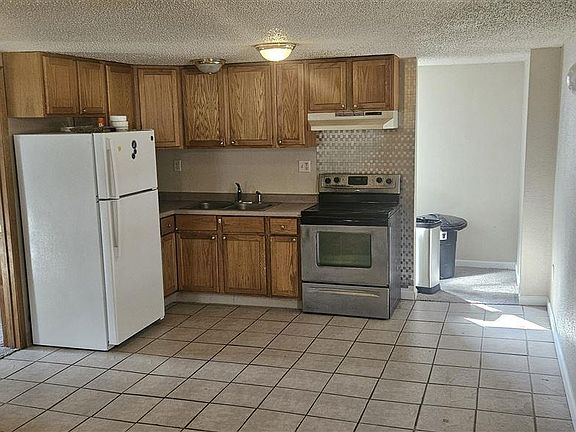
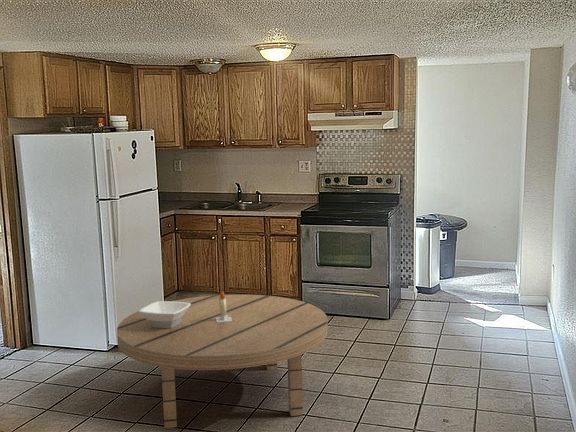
+ dining table [116,290,329,429]
+ bowl [139,300,191,328]
